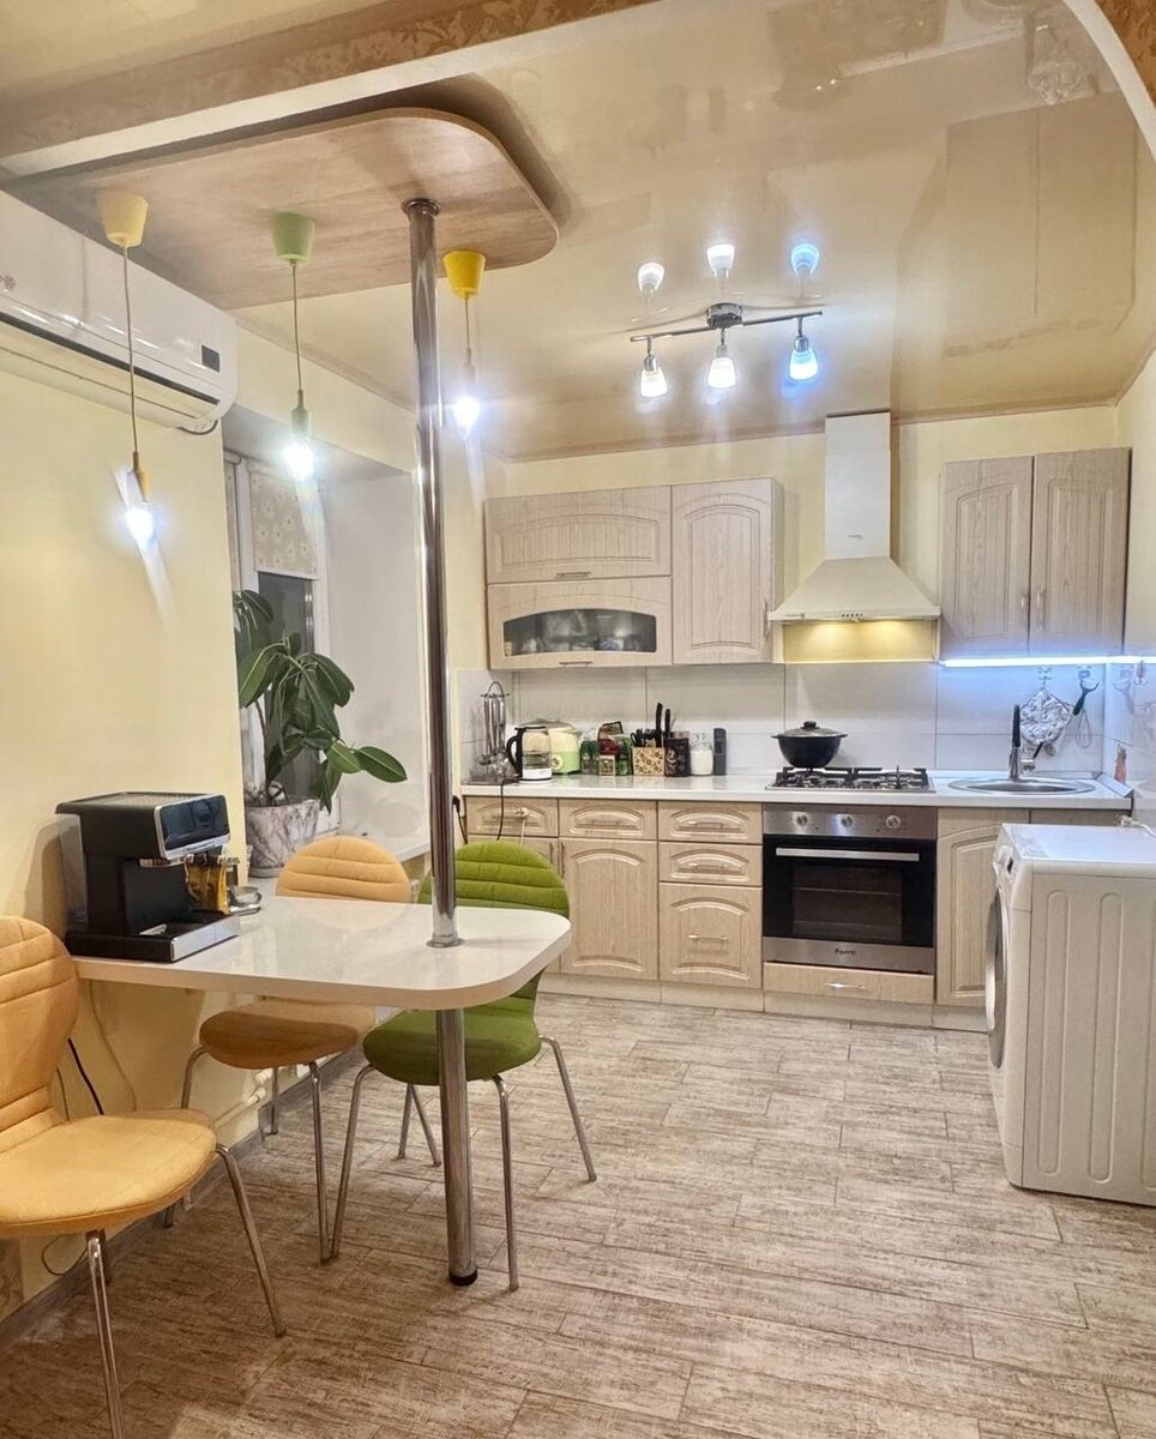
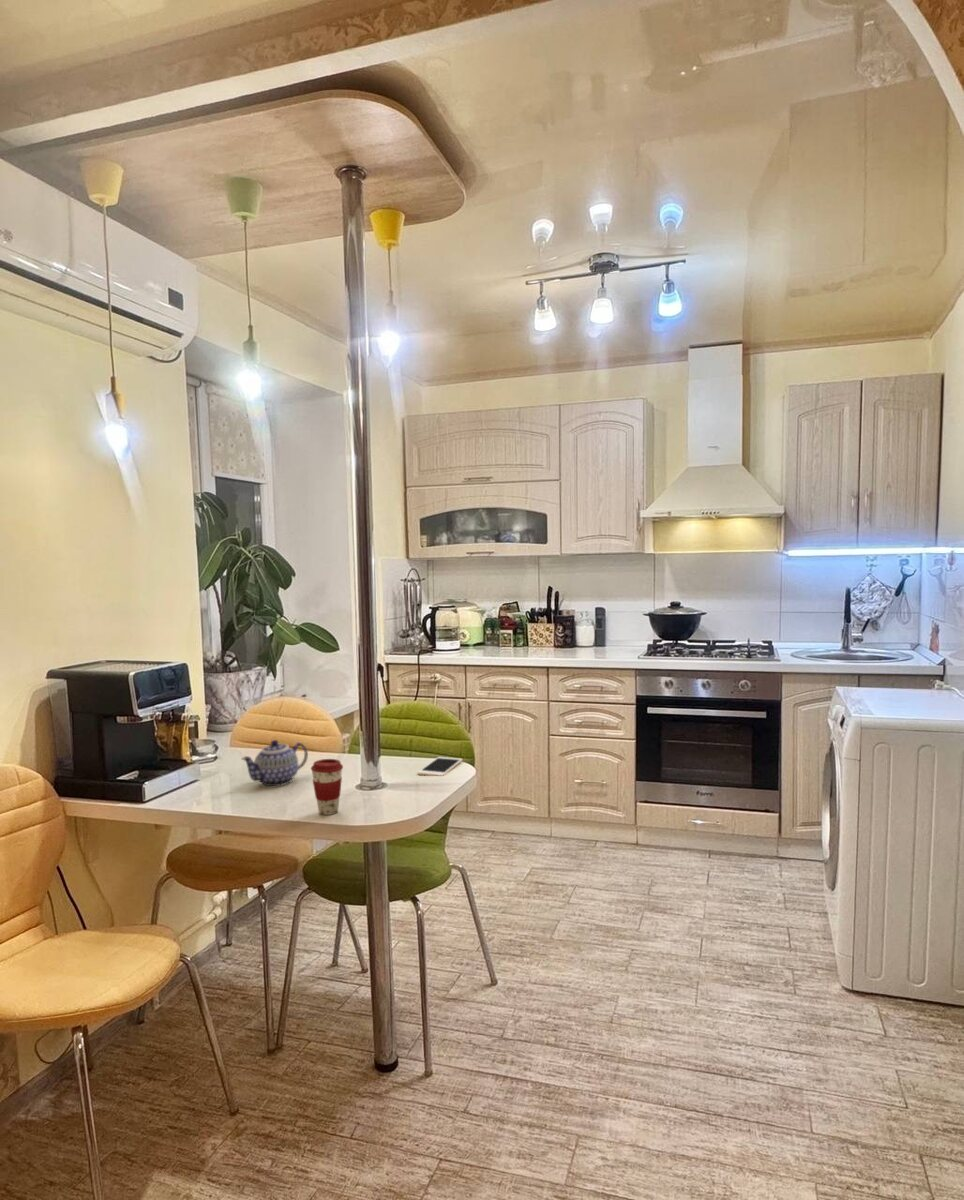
+ teapot [240,739,309,787]
+ coffee cup [310,758,344,816]
+ cell phone [416,756,463,777]
